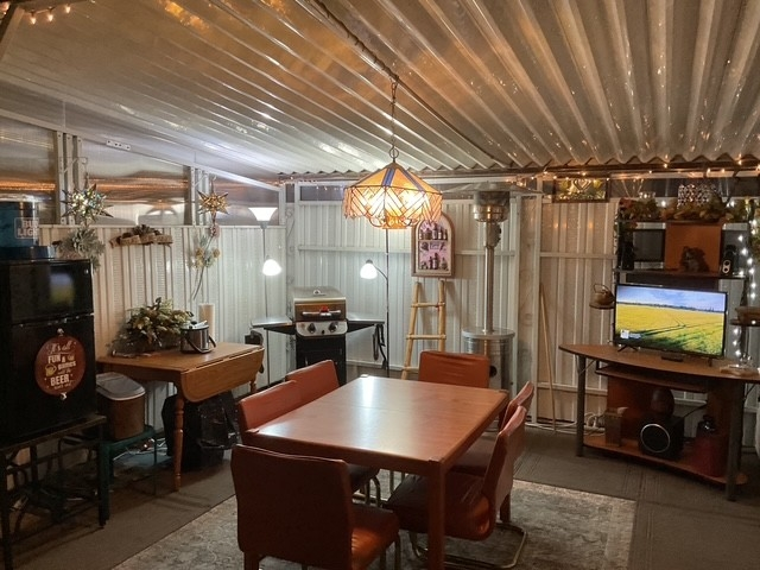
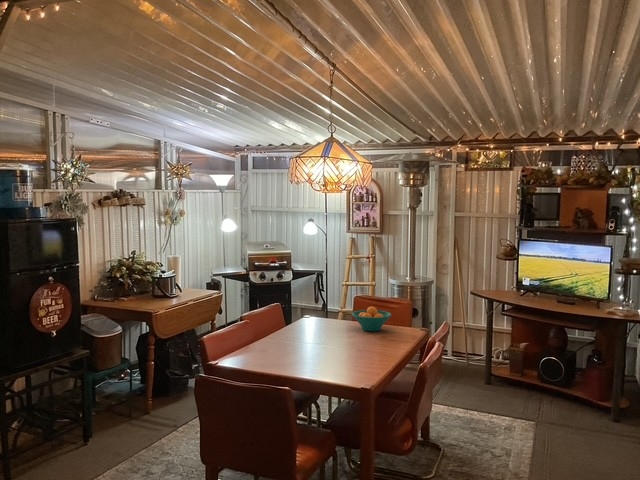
+ fruit bowl [351,306,392,332]
